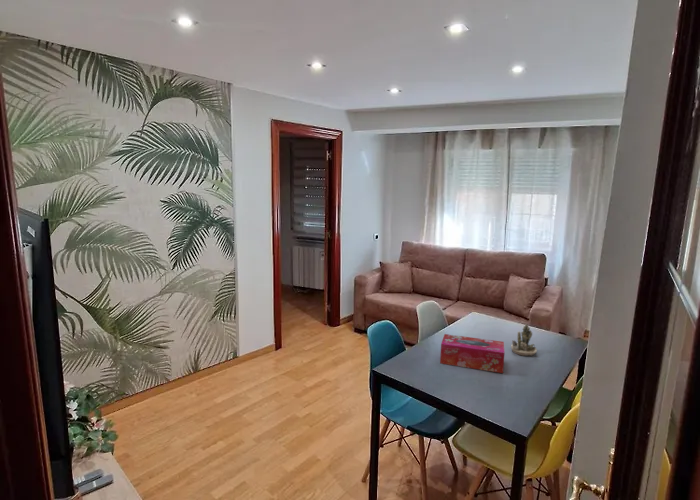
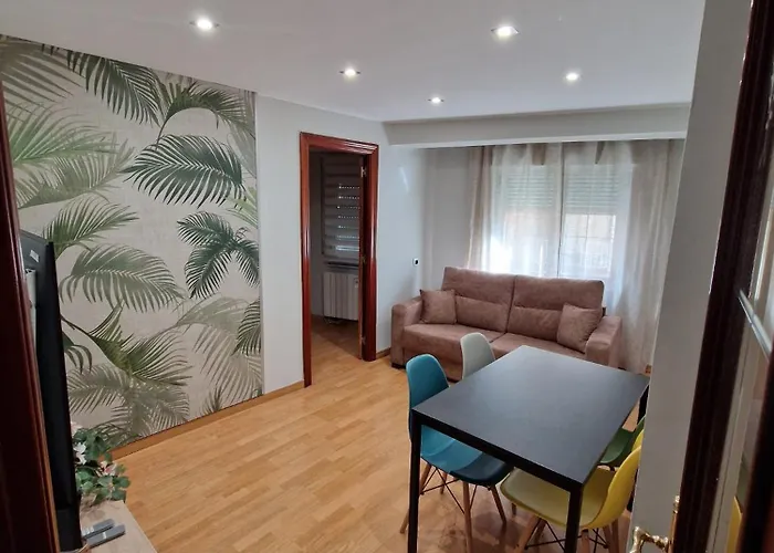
- succulent planter [510,323,538,357]
- tissue box [439,333,506,374]
